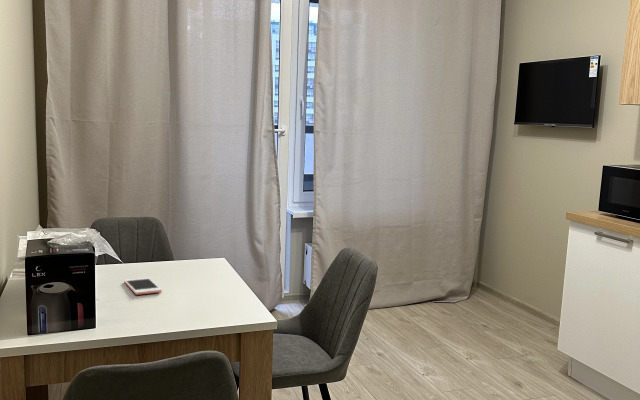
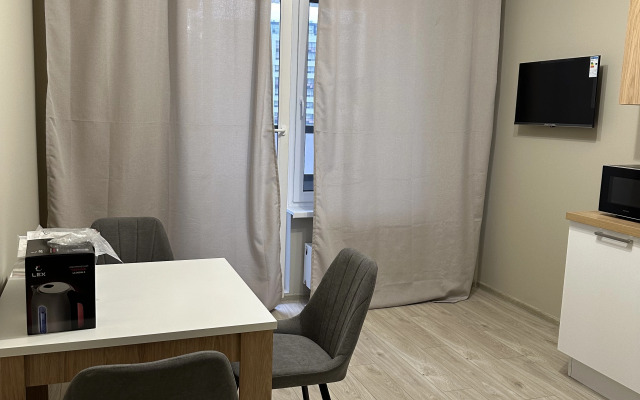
- cell phone [123,277,163,296]
